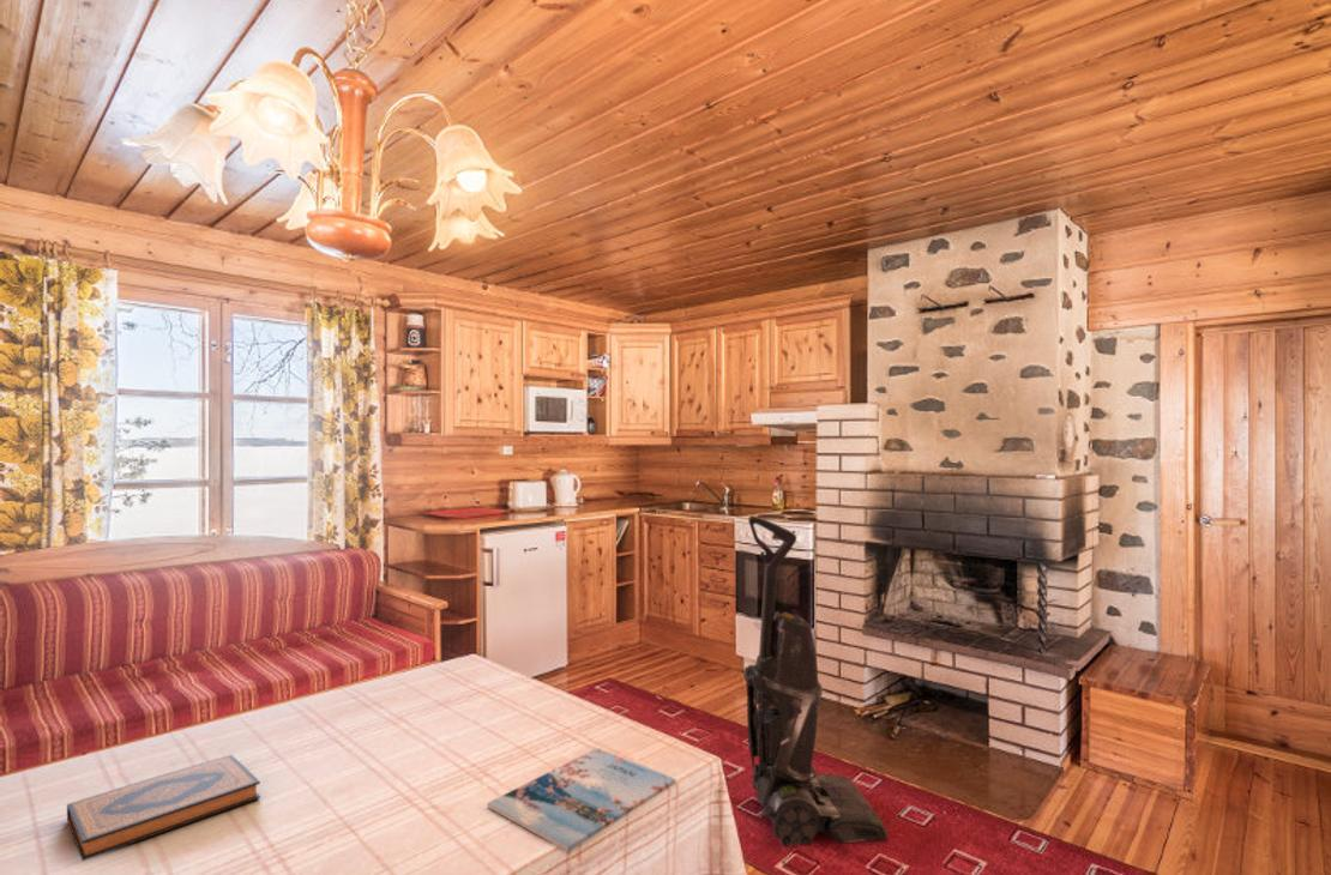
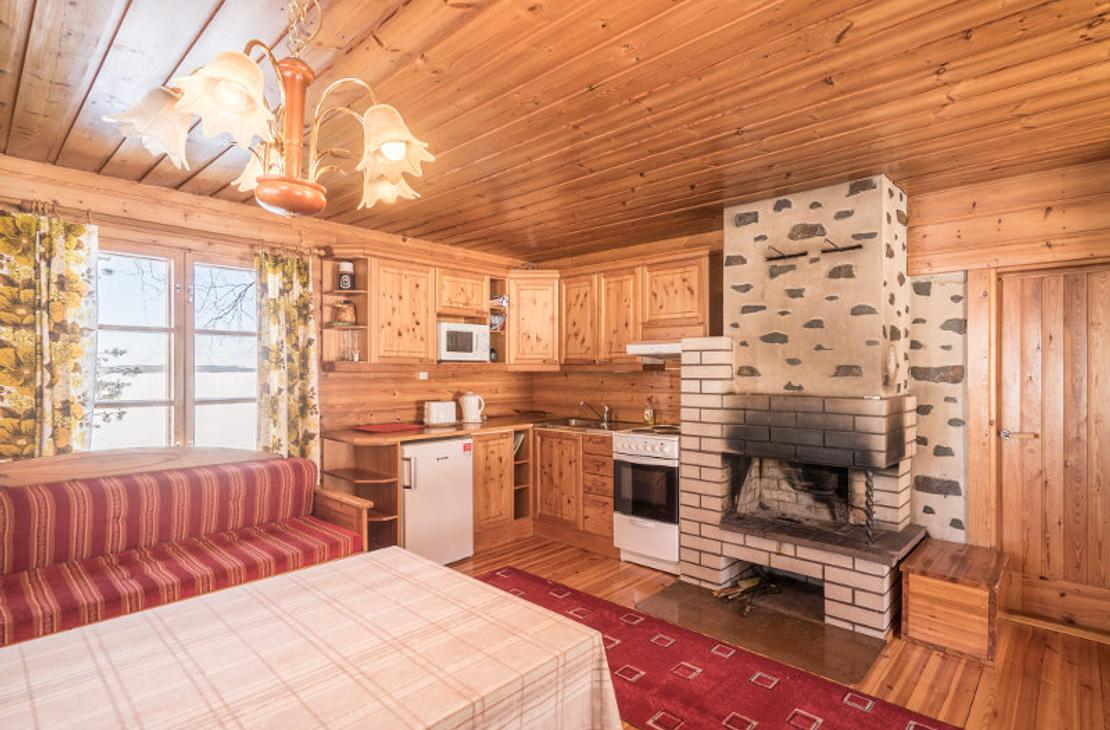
- hardback book [66,754,261,862]
- vacuum cleaner [742,514,889,847]
- magazine [486,747,676,853]
